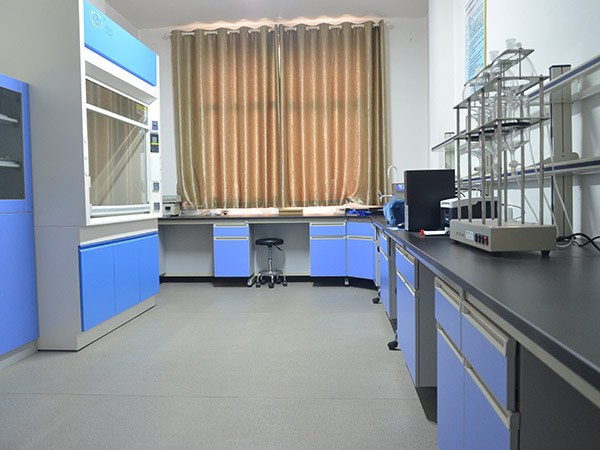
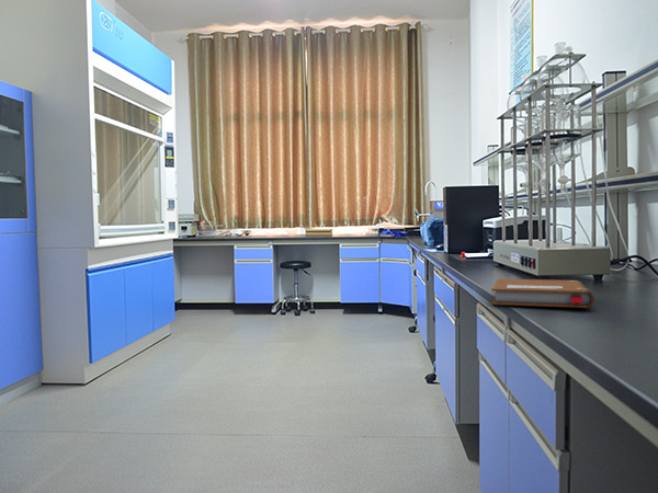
+ notebook [490,278,595,309]
